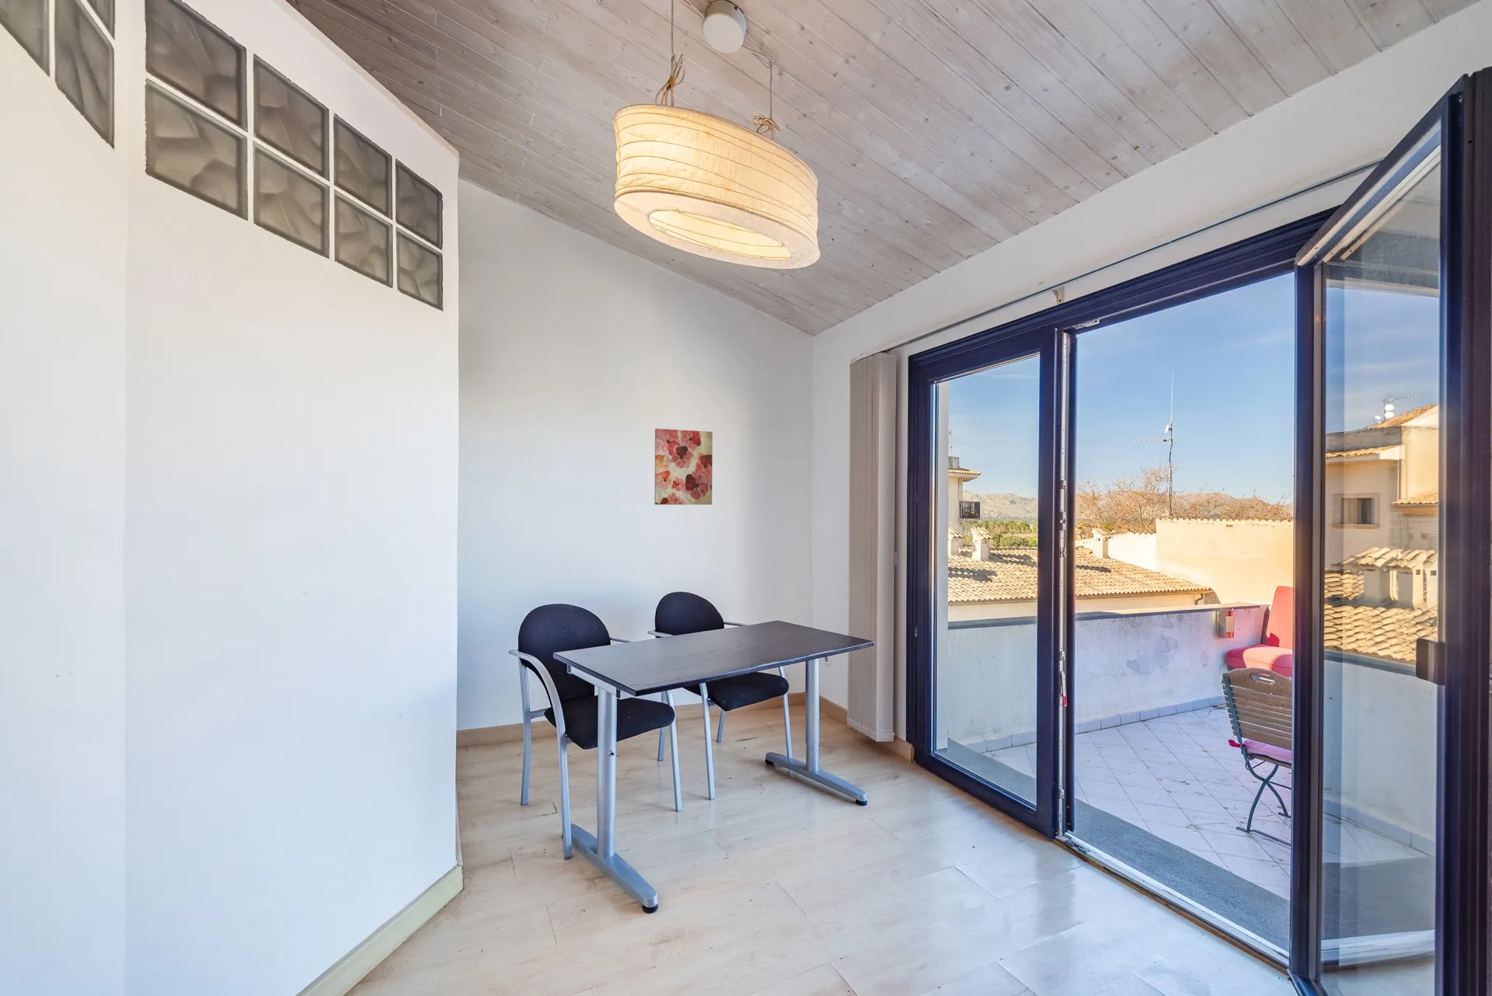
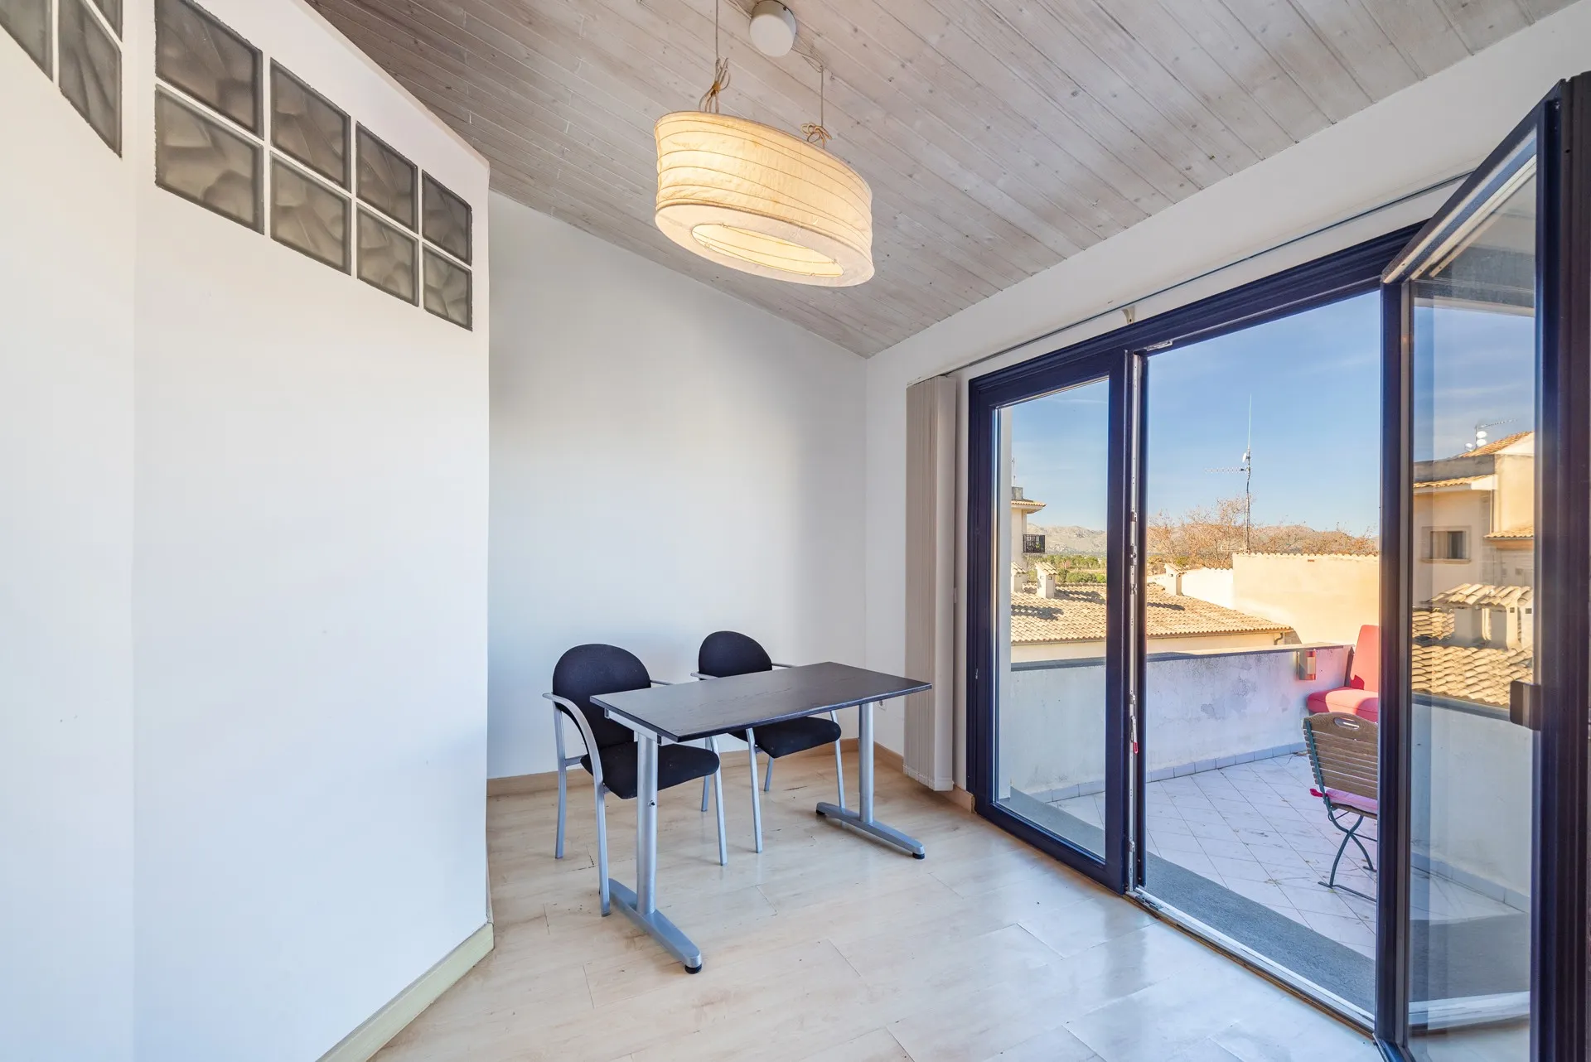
- wall art [654,428,714,506]
